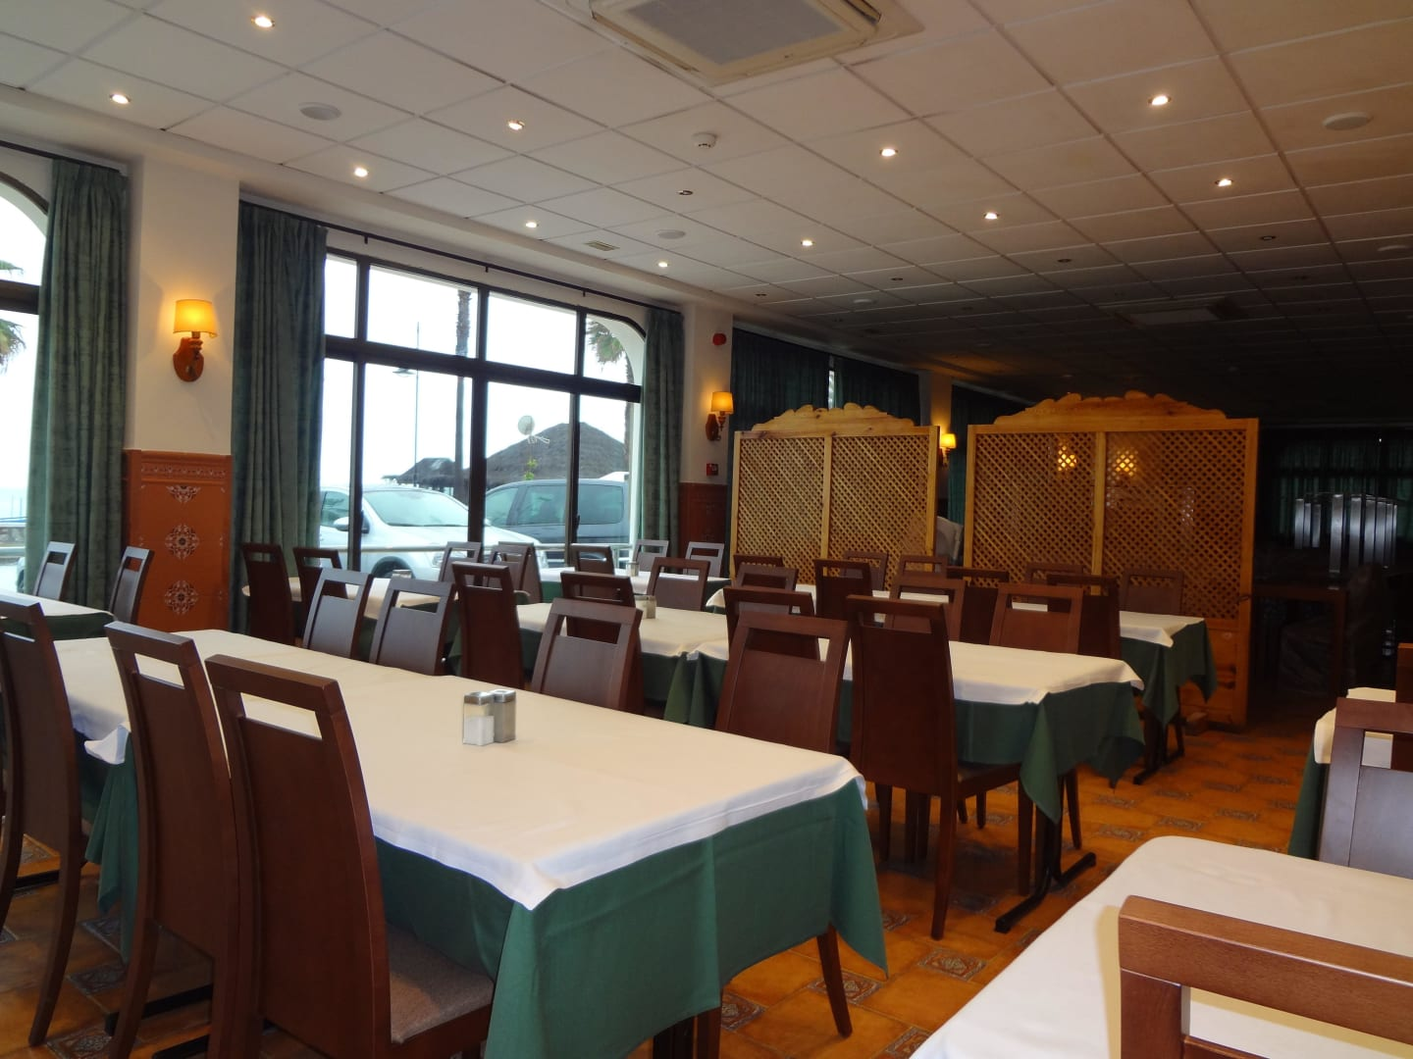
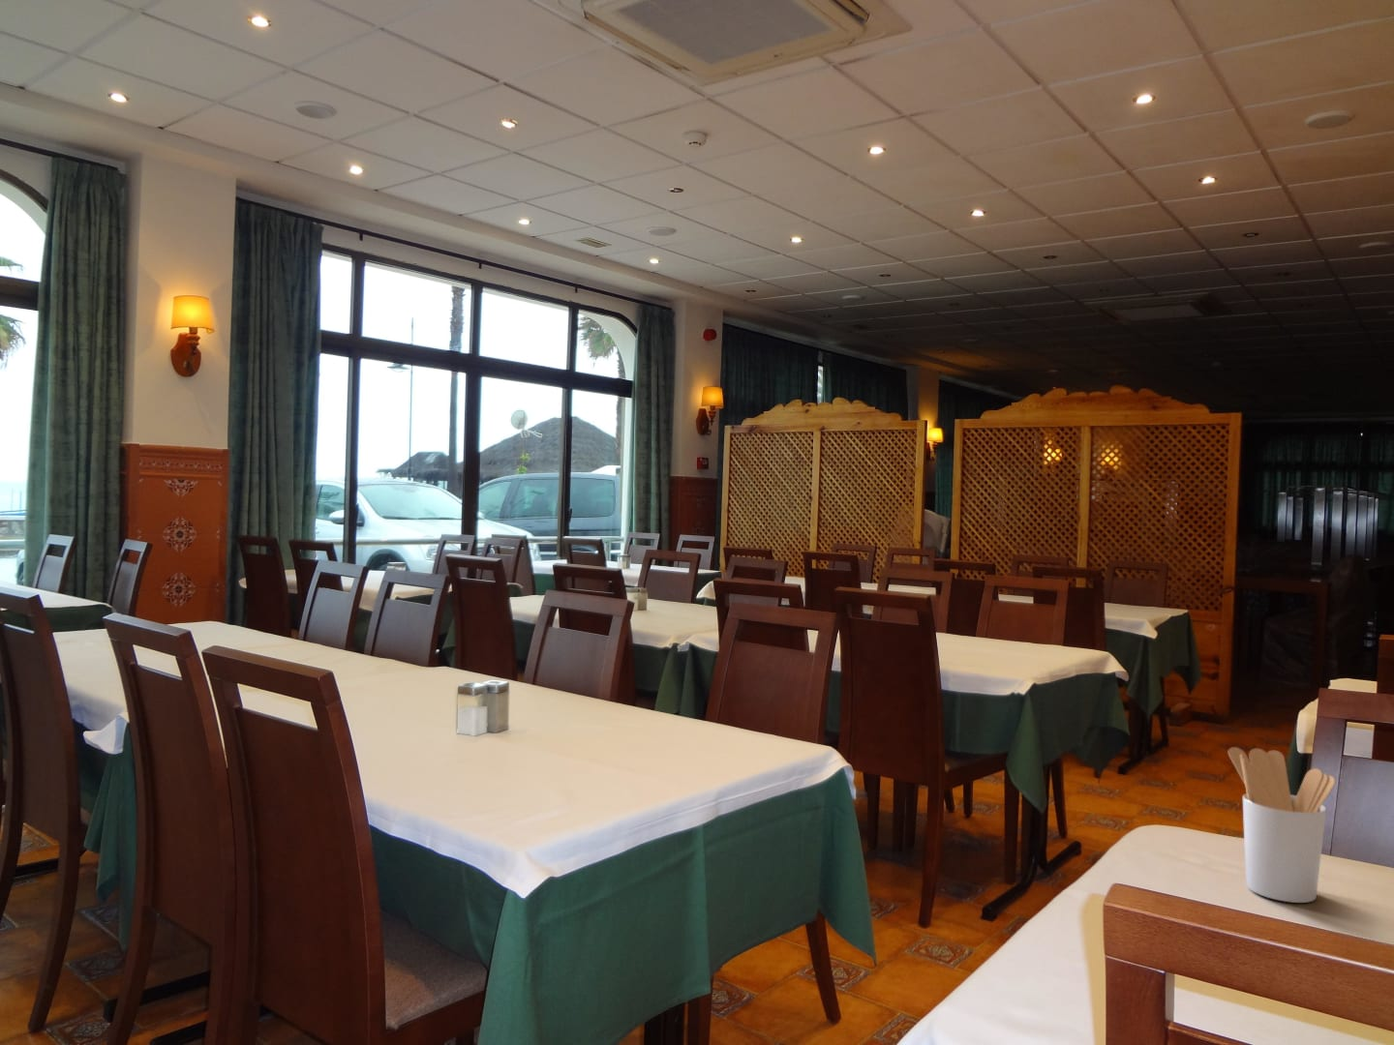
+ utensil holder [1227,746,1336,903]
